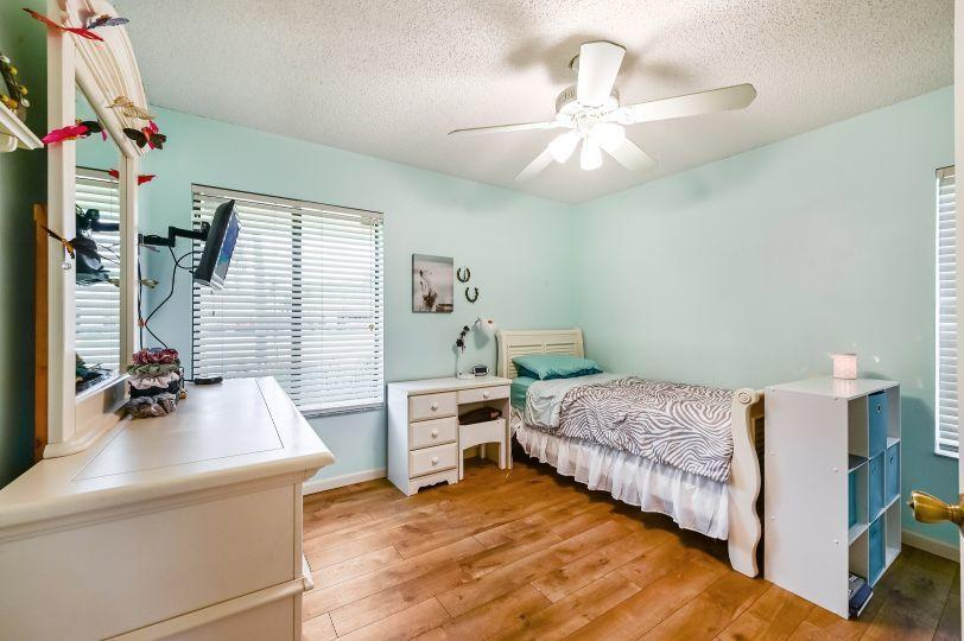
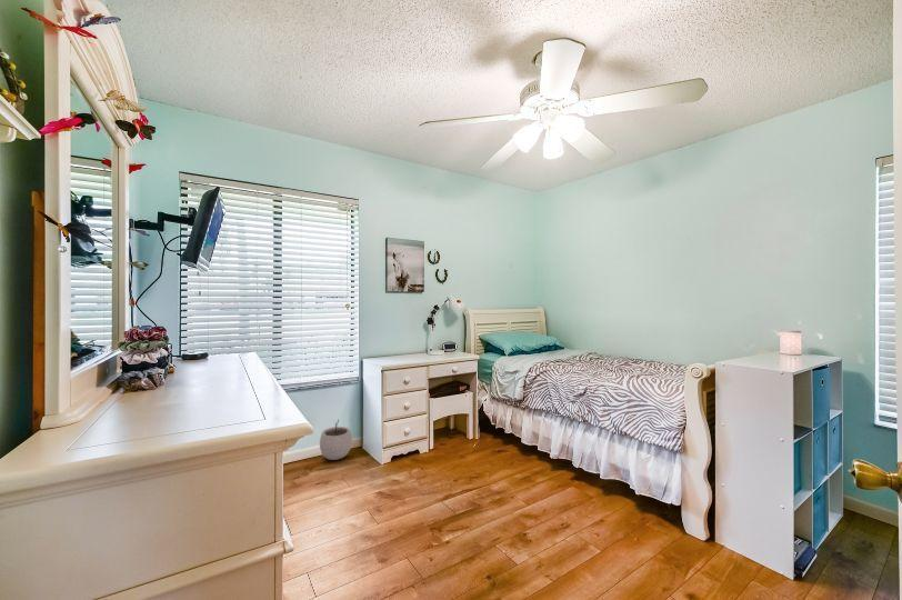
+ plant pot [319,418,353,461]
